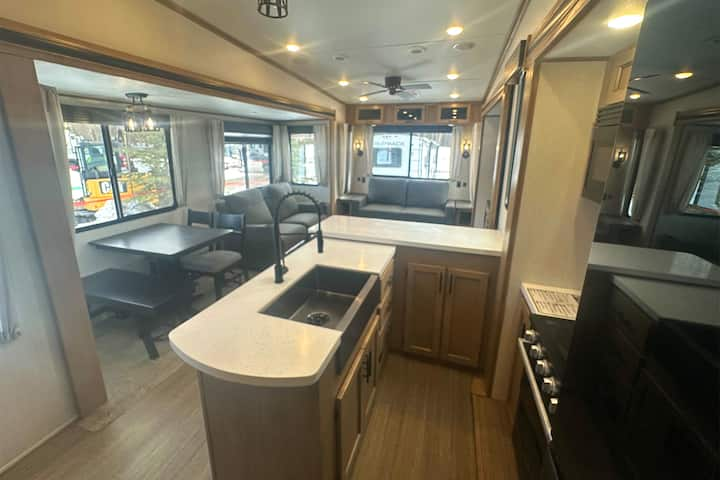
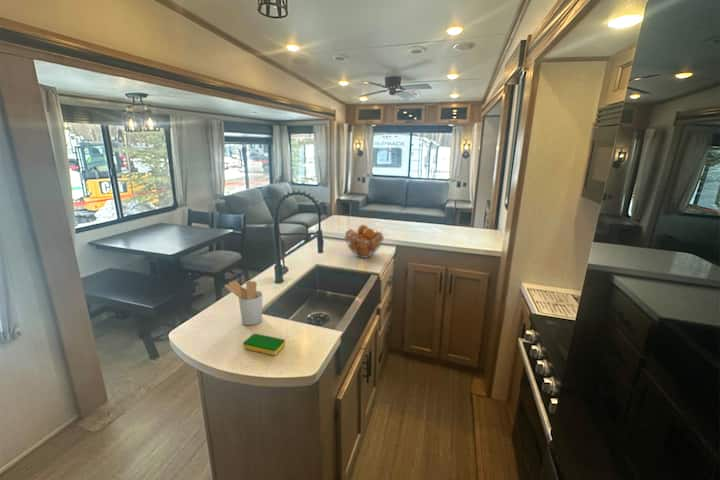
+ fruit basket [343,224,385,259]
+ dish sponge [242,333,286,356]
+ utensil holder [224,279,263,326]
